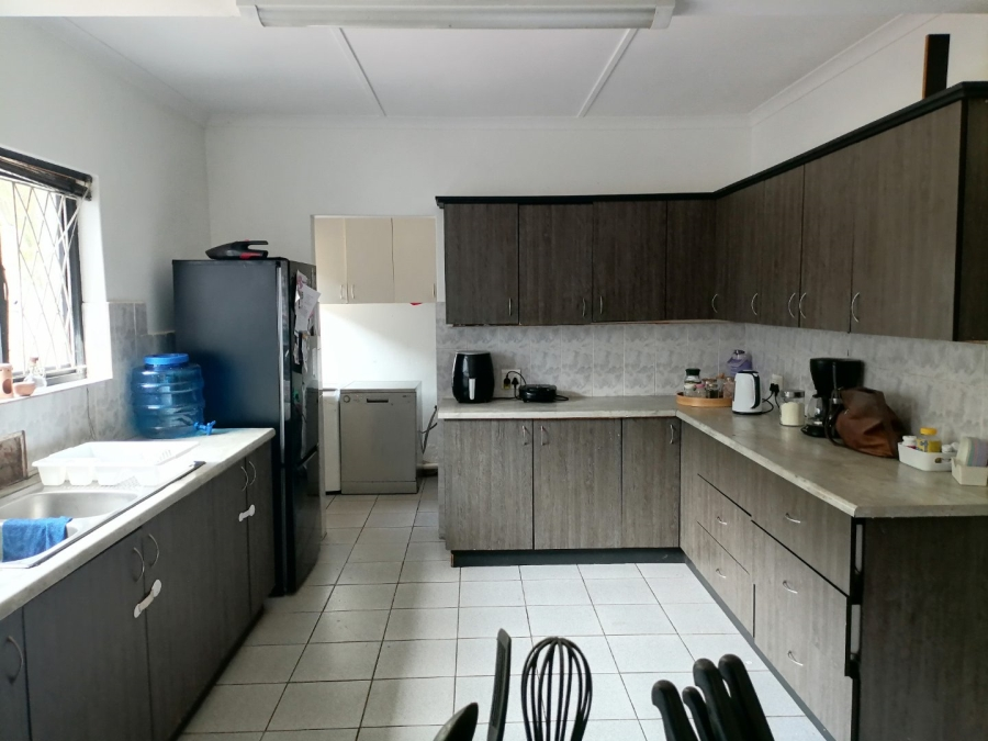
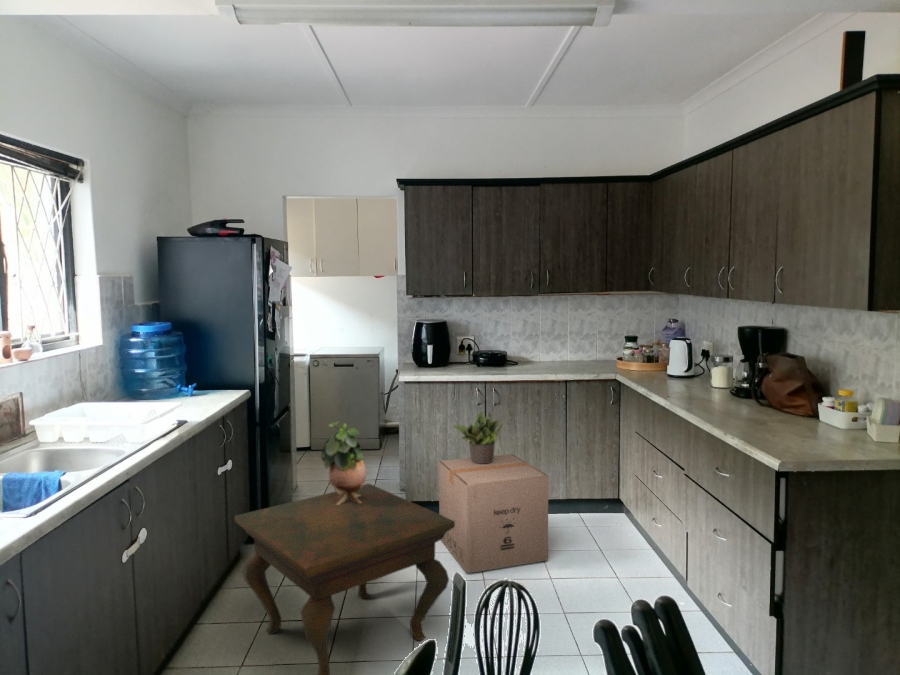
+ side table [234,483,455,675]
+ potted plant [320,421,367,505]
+ potted plant [450,410,504,463]
+ cardboard box [438,453,549,574]
